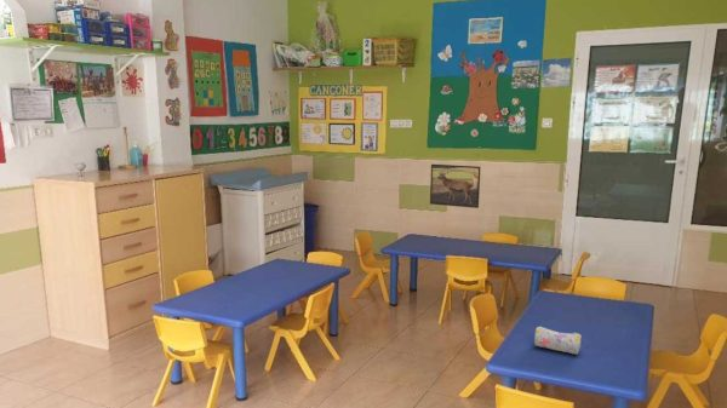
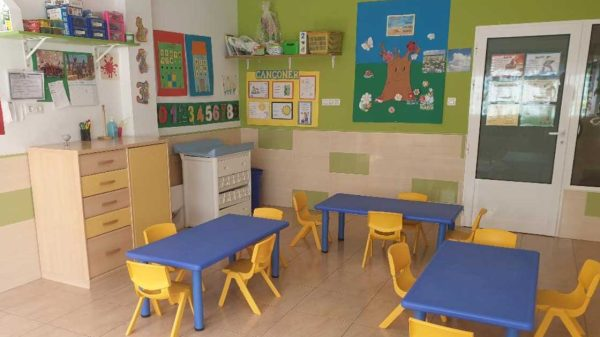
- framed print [429,163,481,209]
- pencil case [533,326,583,356]
